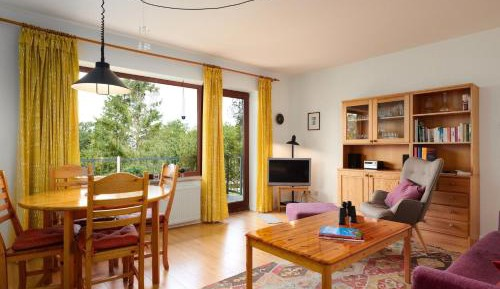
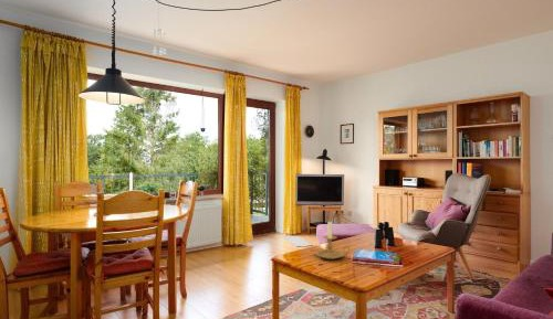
+ candle holder [314,220,352,260]
